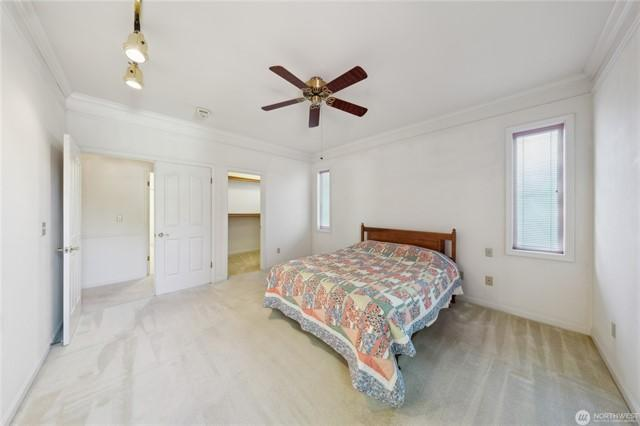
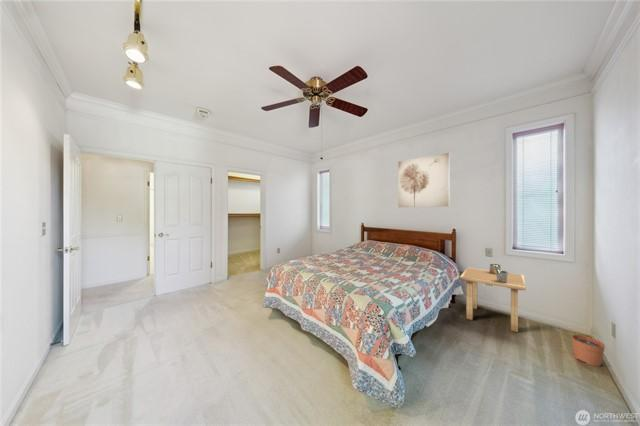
+ wall art [397,152,451,208]
+ plant pot [571,331,606,367]
+ side table [459,263,527,333]
